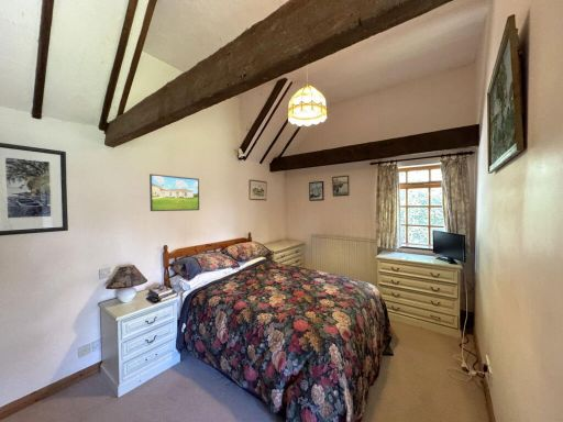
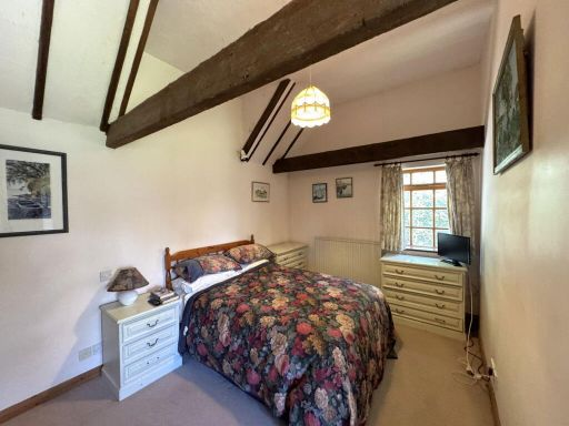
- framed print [148,174,200,212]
